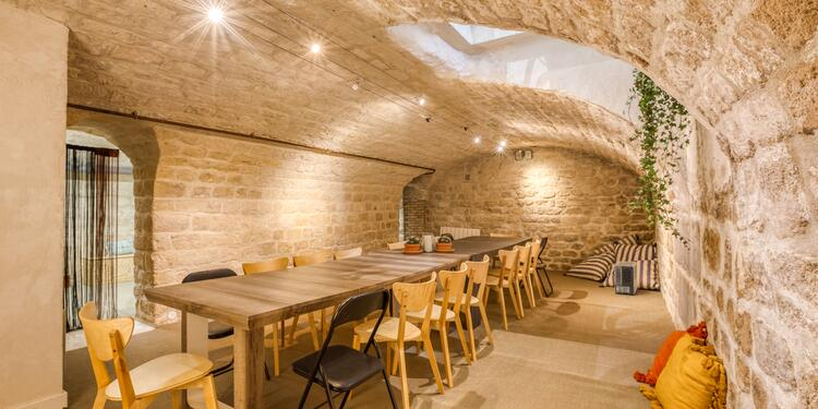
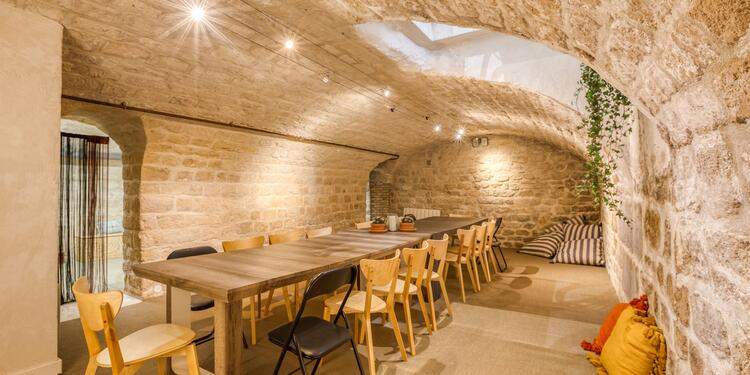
- air purifier [613,260,638,297]
